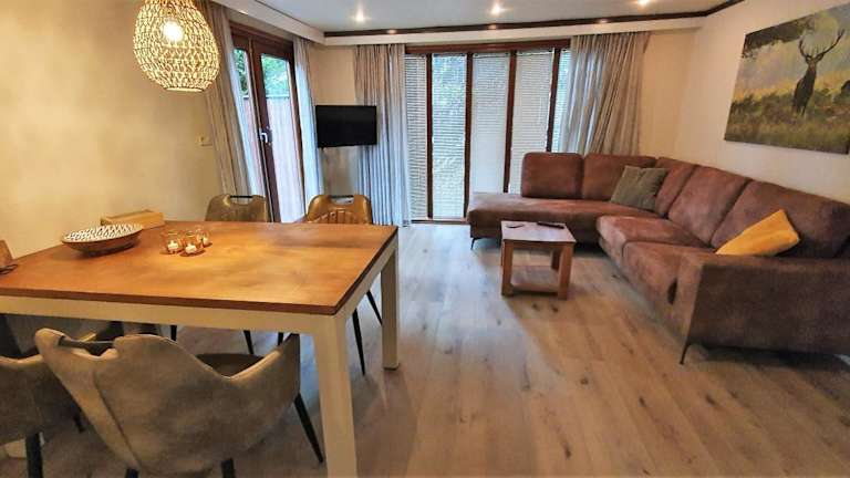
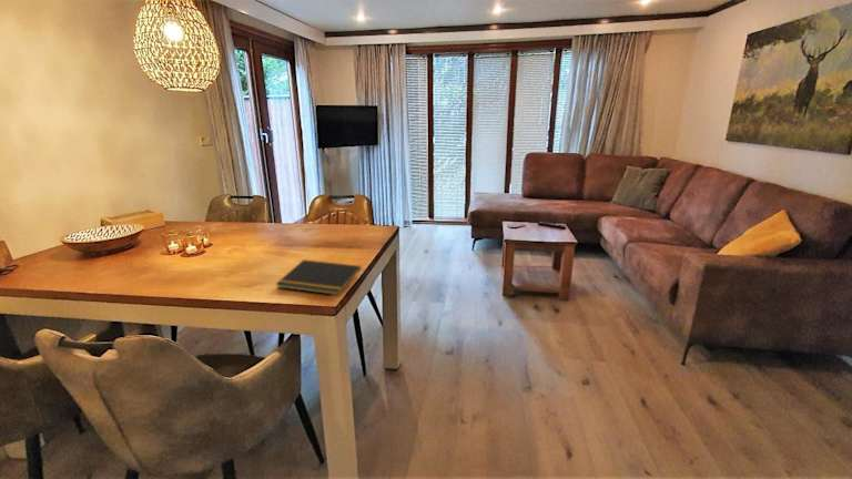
+ notepad [275,258,362,296]
